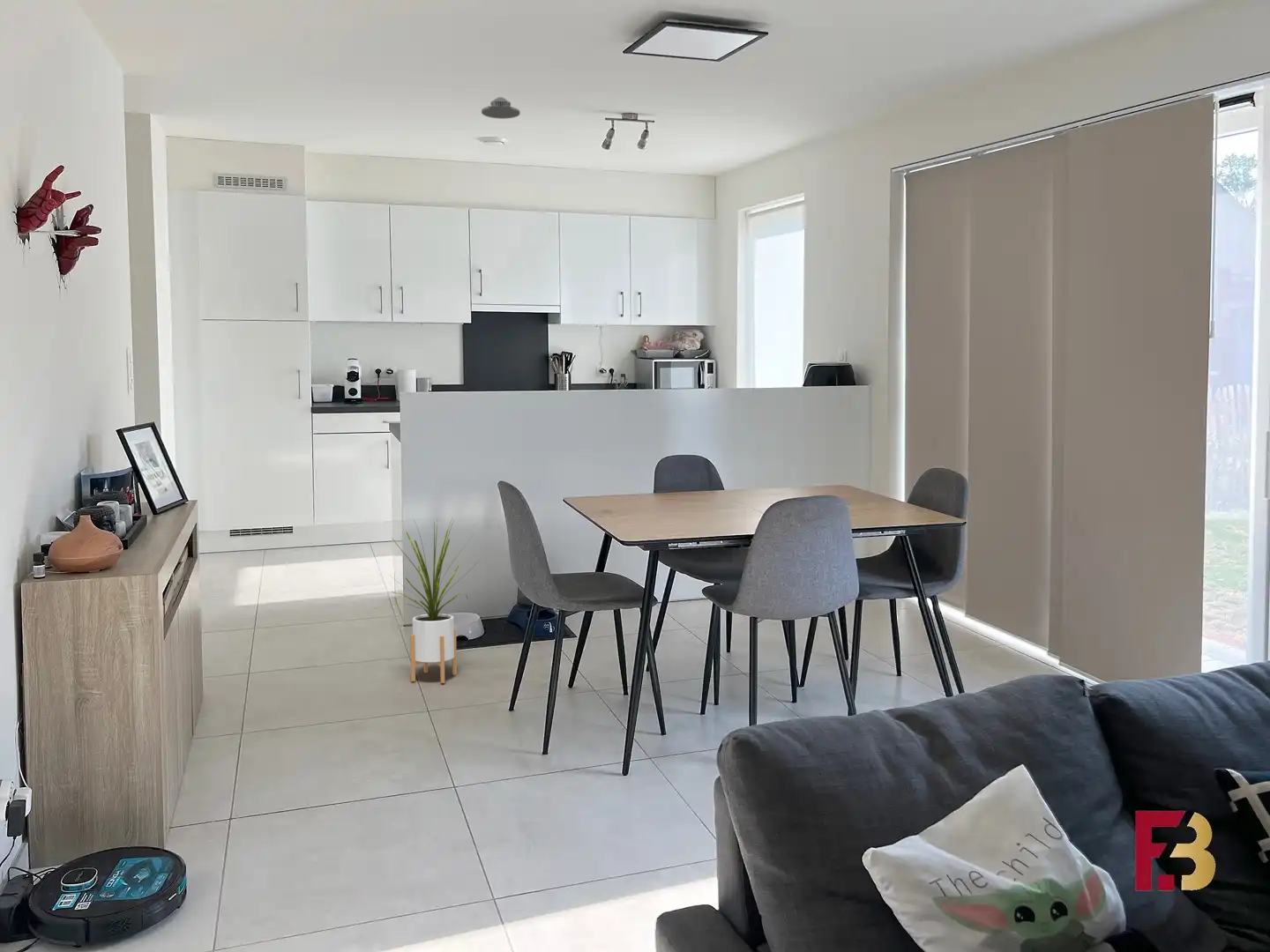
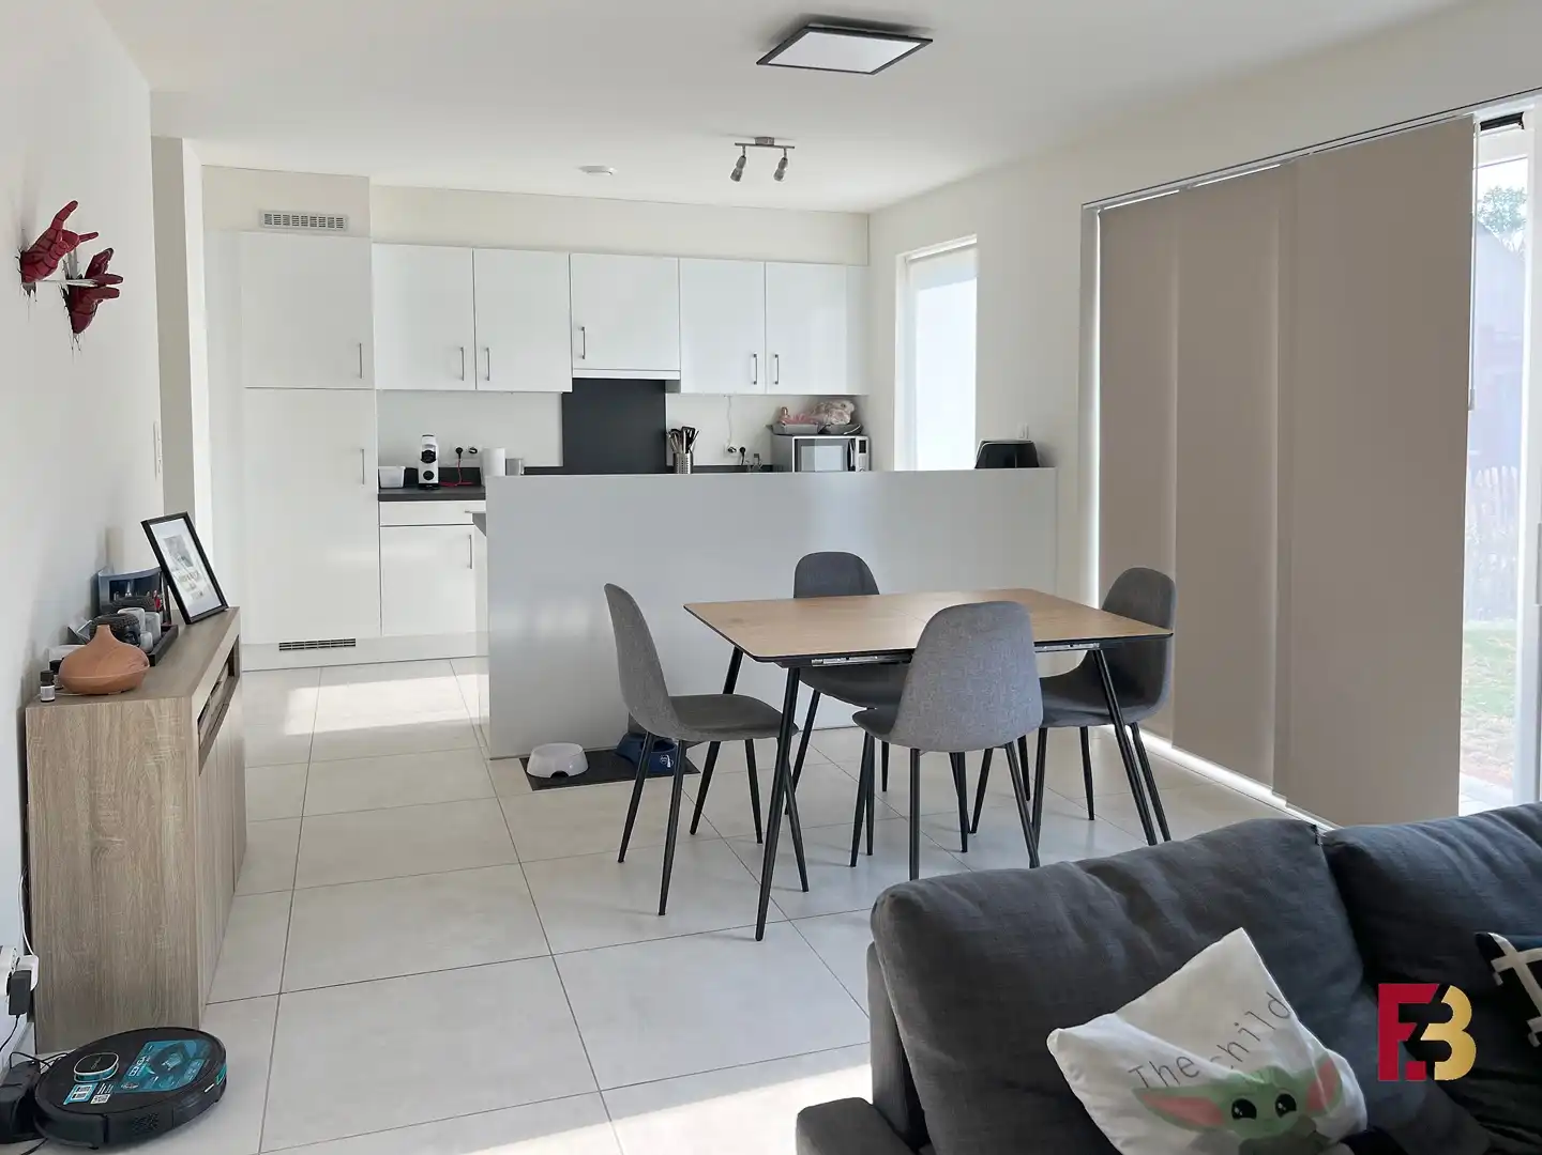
- house plant [390,517,479,684]
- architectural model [481,96,521,120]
